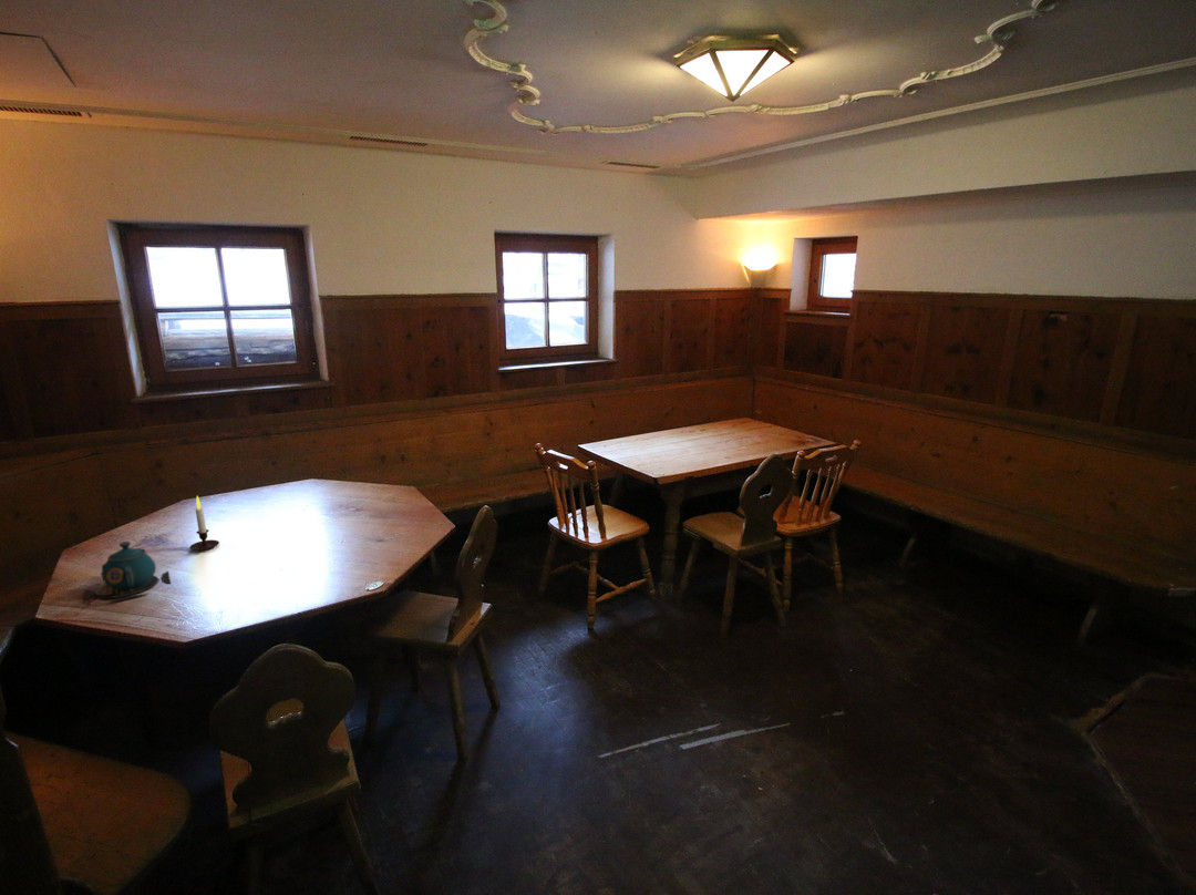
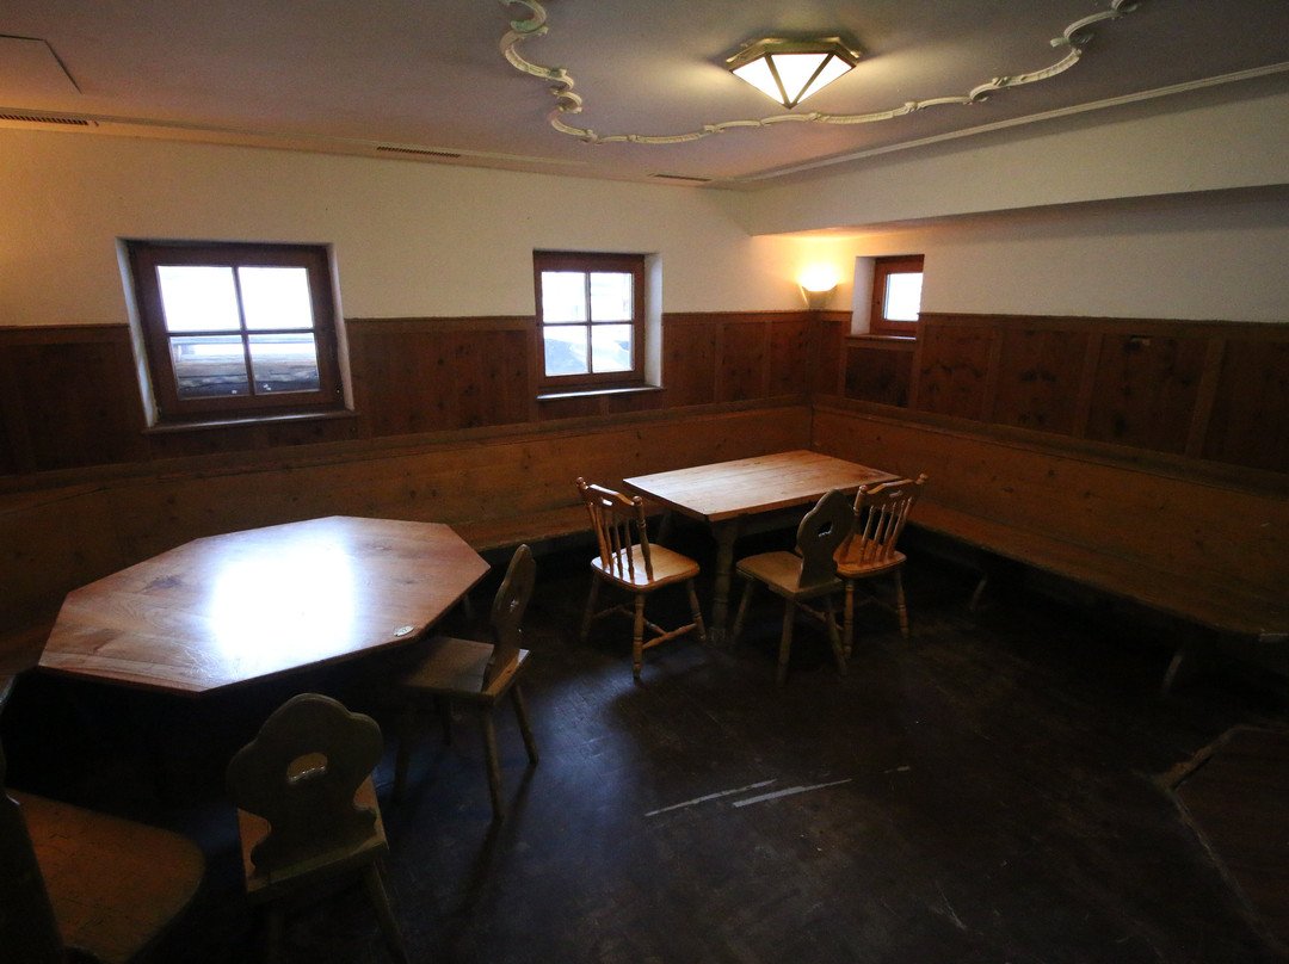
- candle [188,495,220,553]
- teapot [84,541,172,605]
